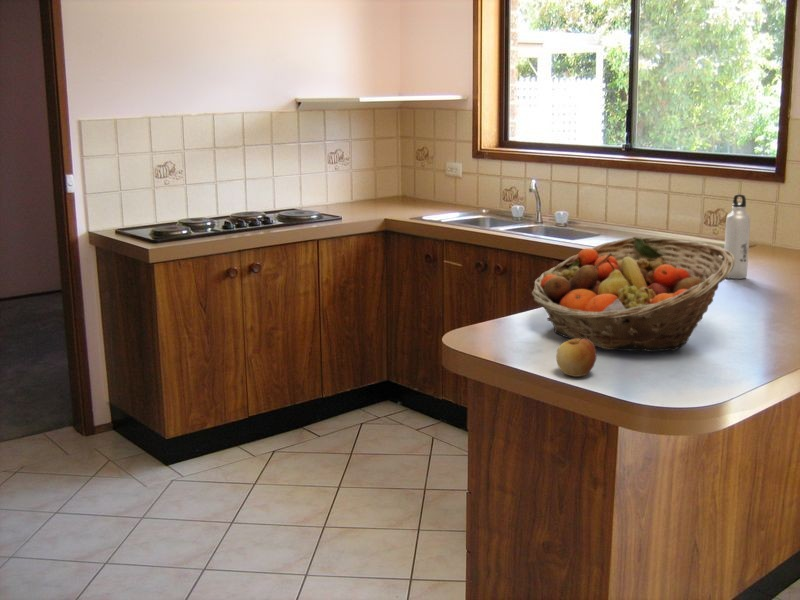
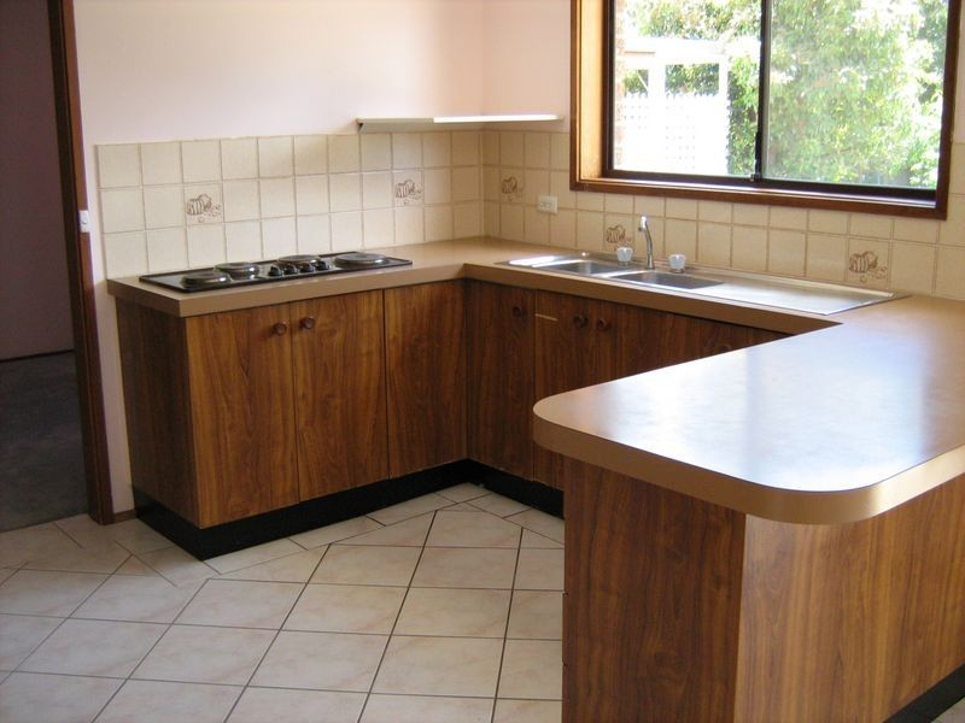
- water bottle [723,193,752,280]
- apple [555,338,598,378]
- fruit basket [530,236,735,353]
